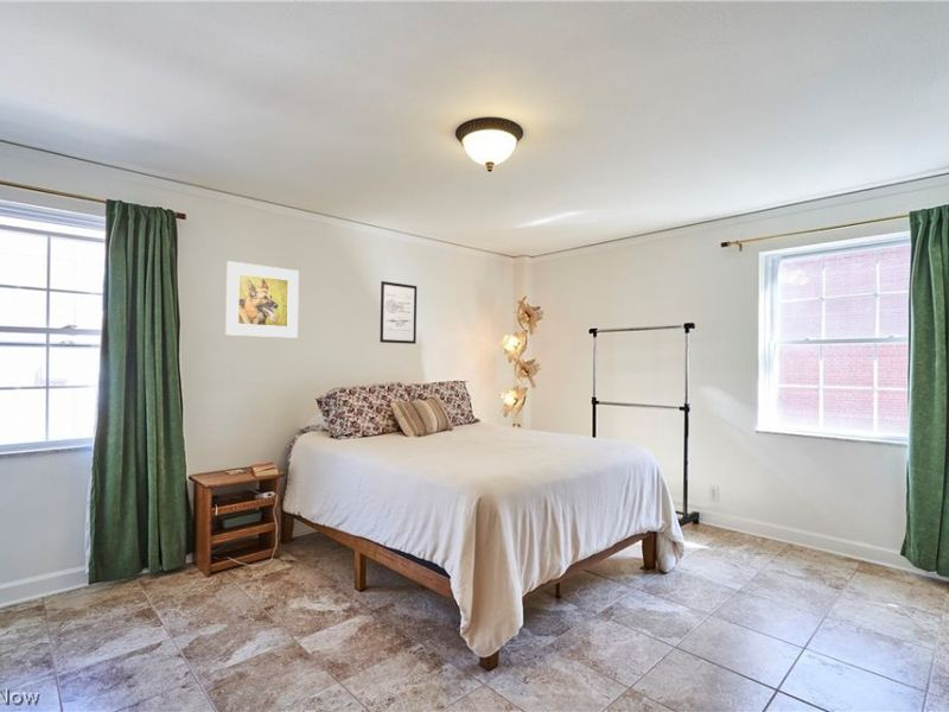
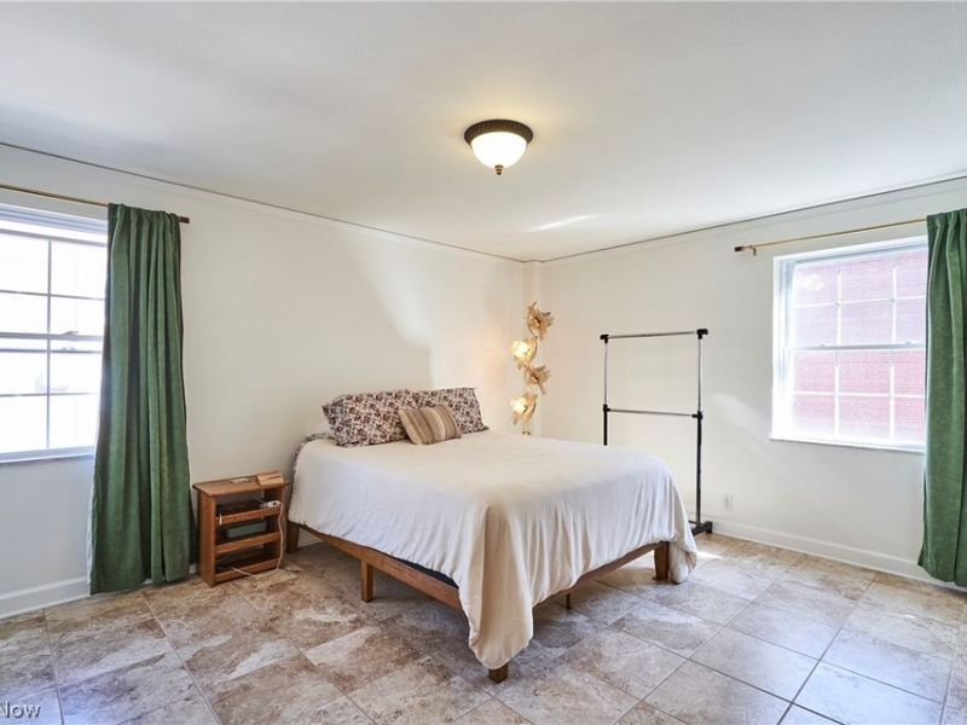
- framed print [224,260,300,339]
- wall art [378,280,418,345]
